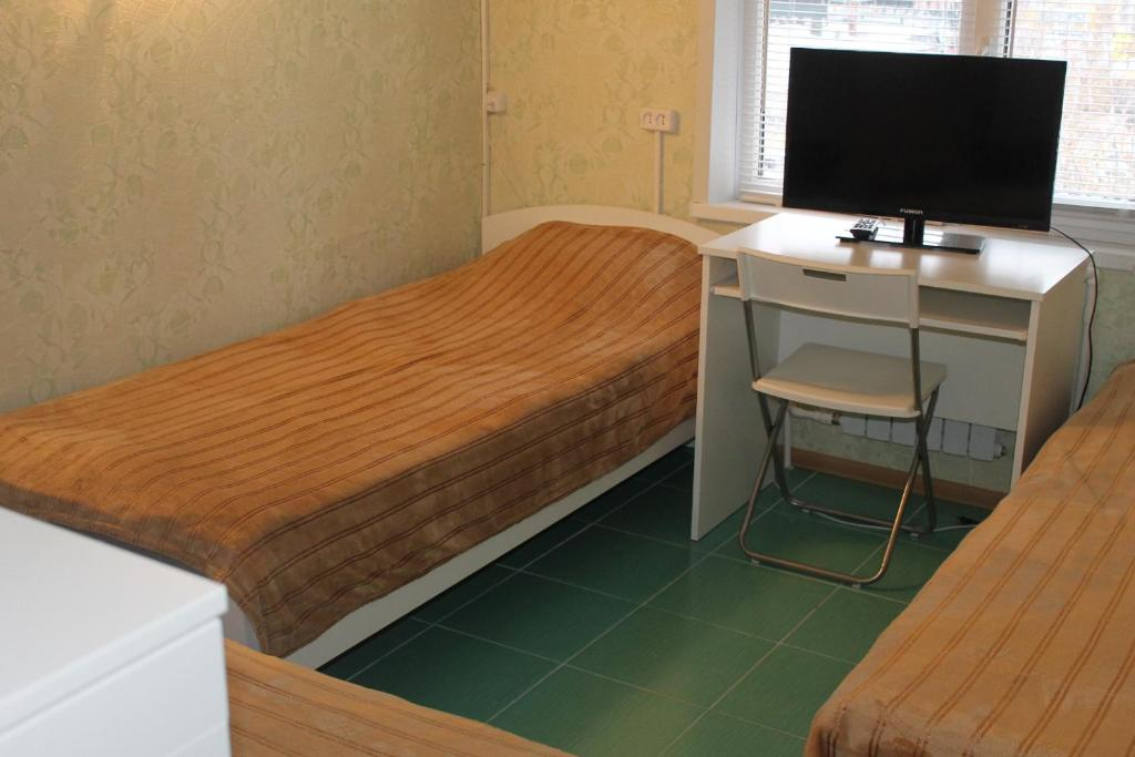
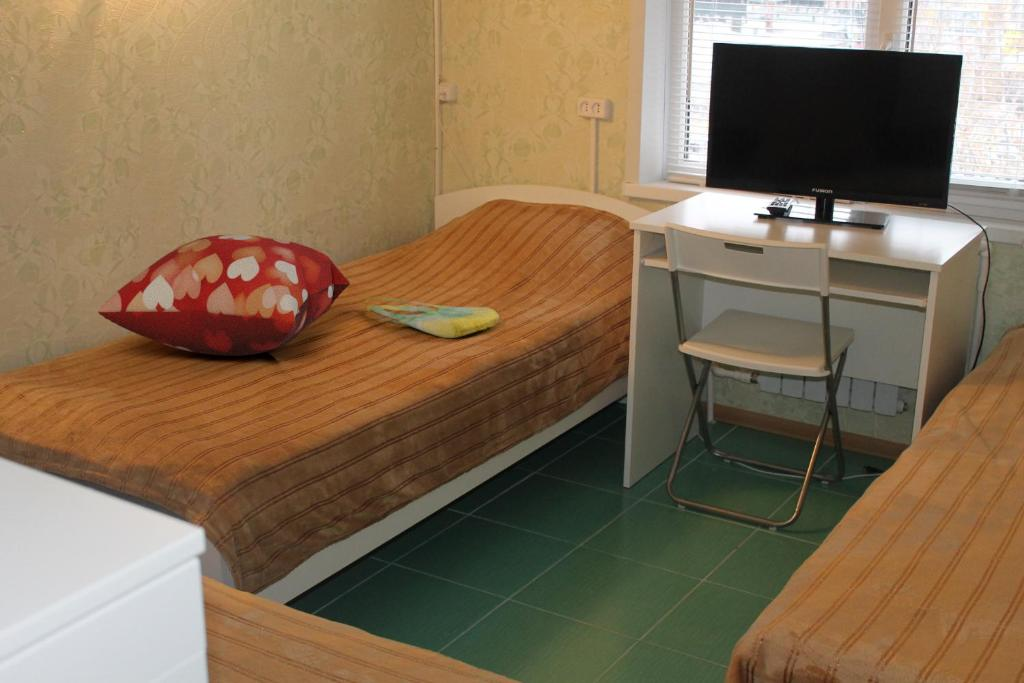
+ tote bag [364,297,504,339]
+ decorative pillow [97,234,351,357]
